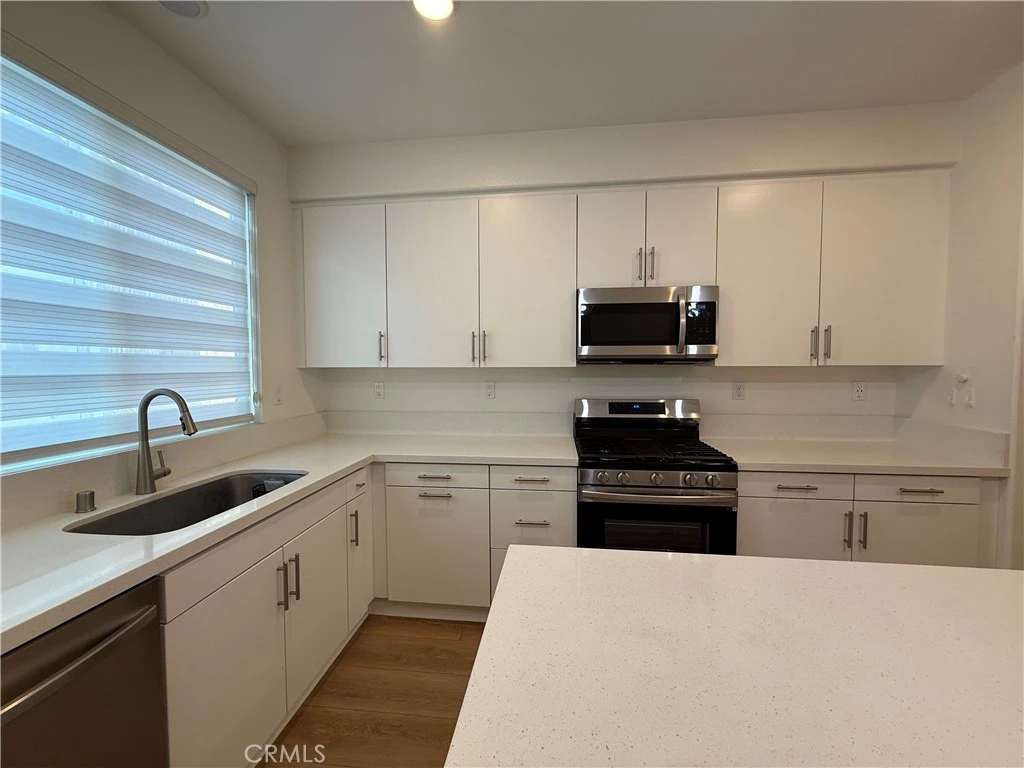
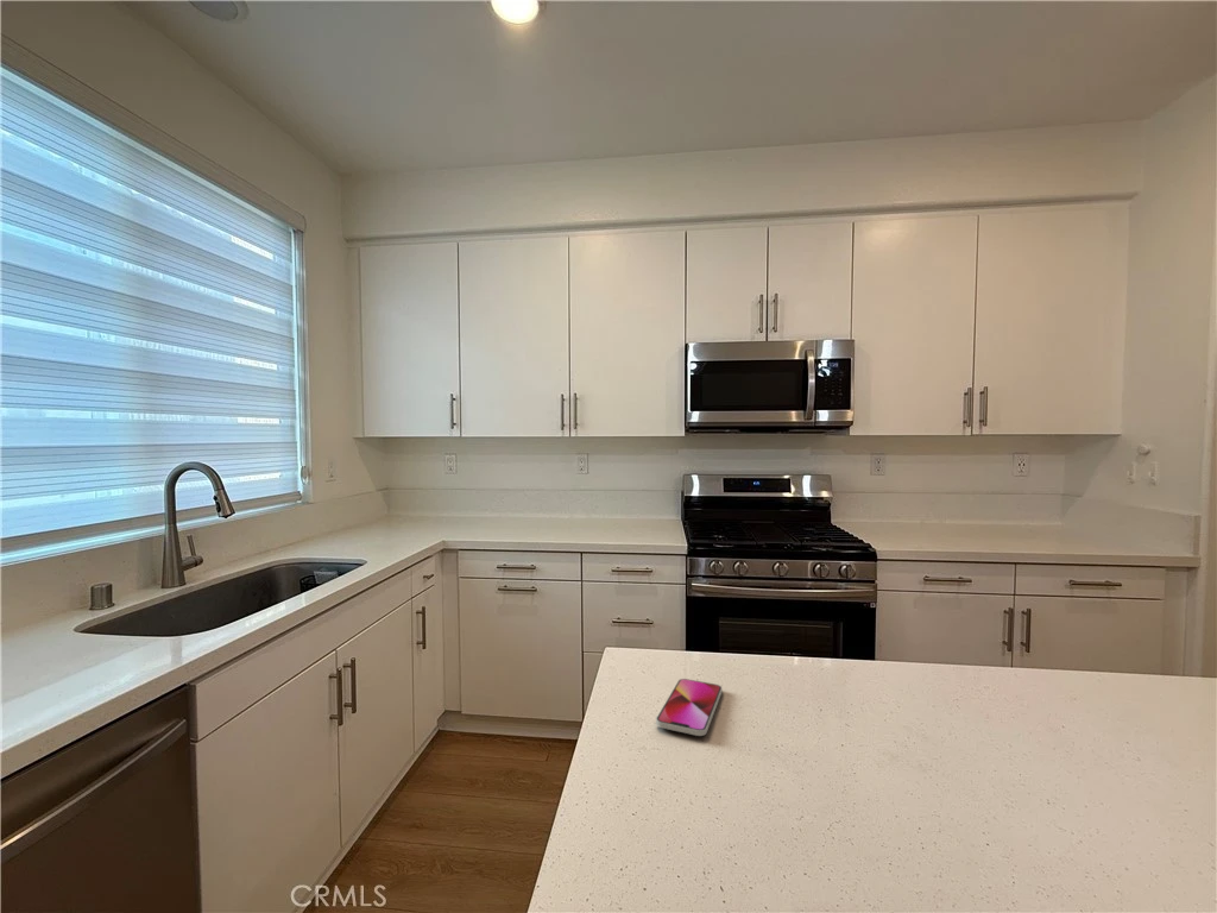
+ smartphone [655,678,724,737]
